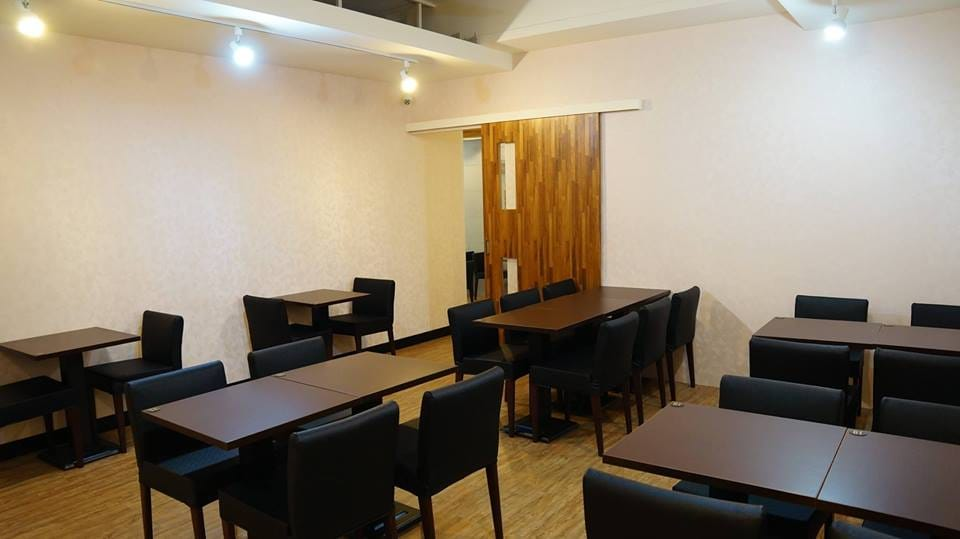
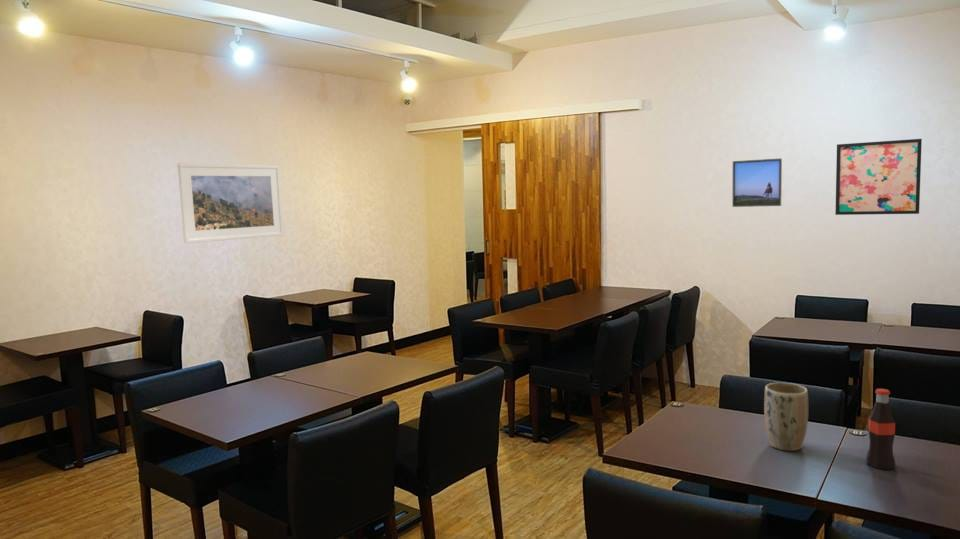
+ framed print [177,162,285,244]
+ plant pot [763,382,809,452]
+ wall art [834,138,923,216]
+ bottle [865,388,897,470]
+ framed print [731,157,783,208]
